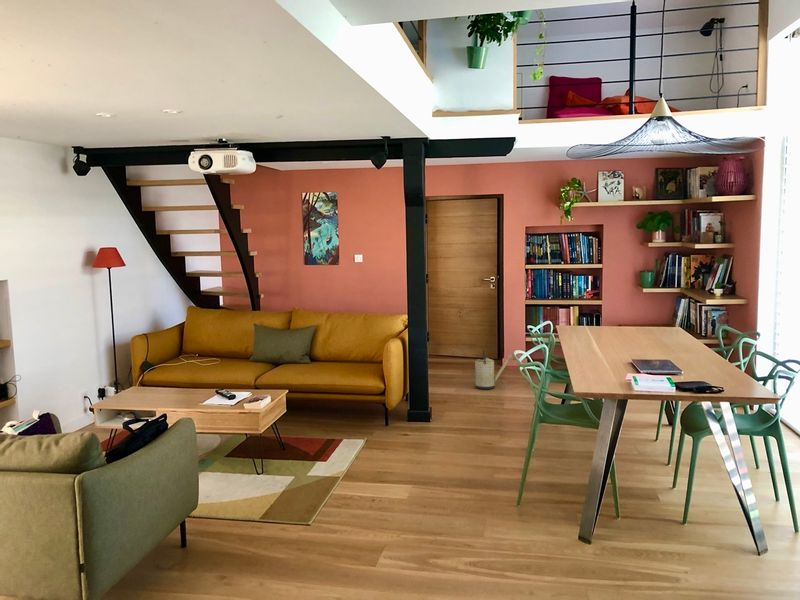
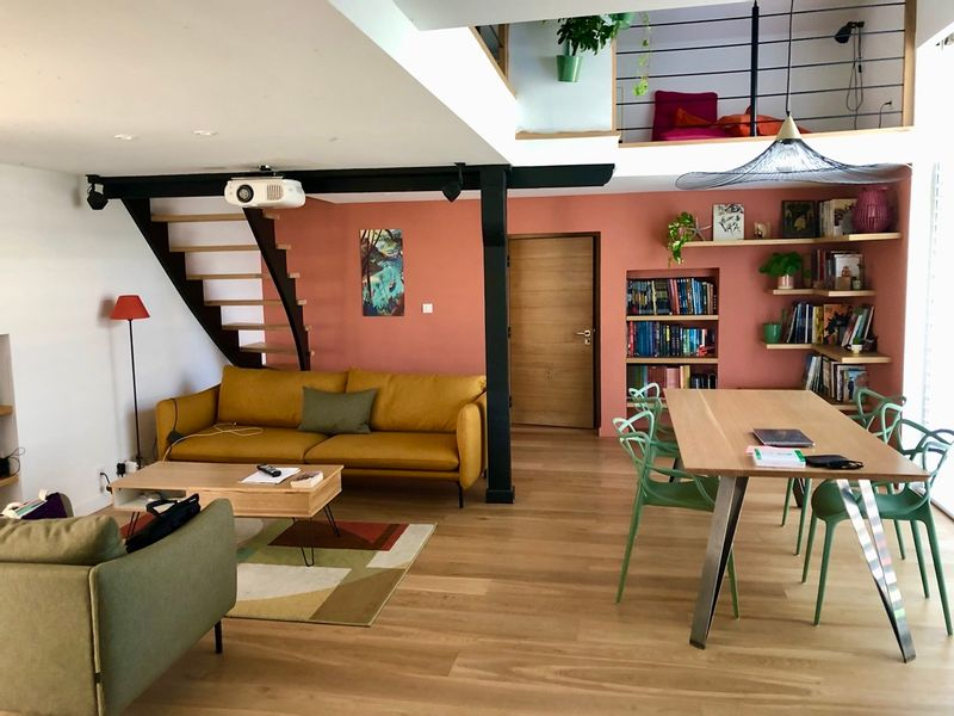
- watering can [472,348,517,390]
